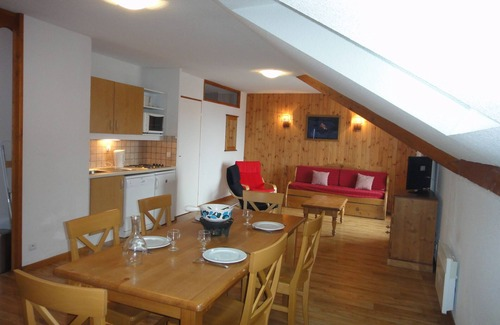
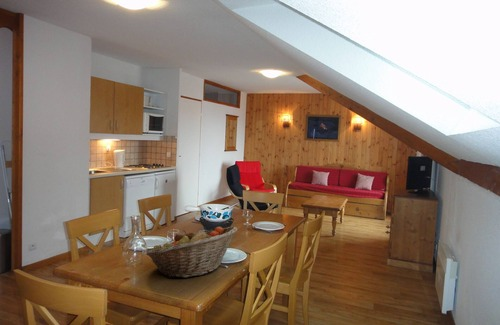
+ fruit basket [145,226,238,279]
